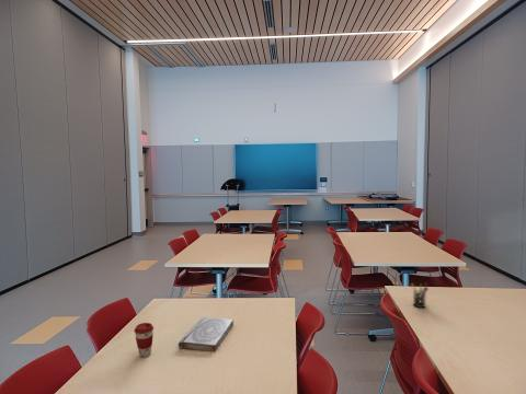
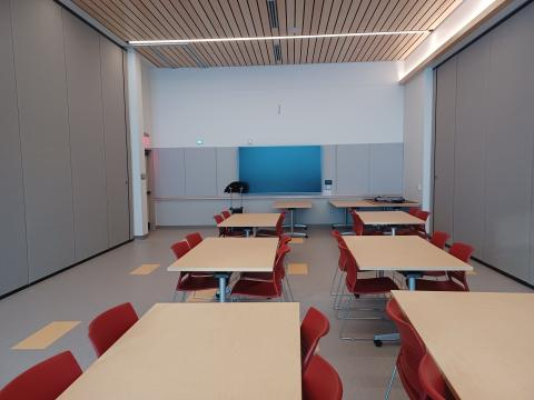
- book [178,316,235,352]
- coffee cup [134,322,155,358]
- pen holder [410,282,430,309]
